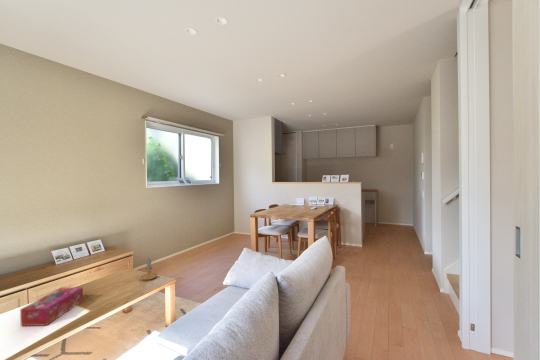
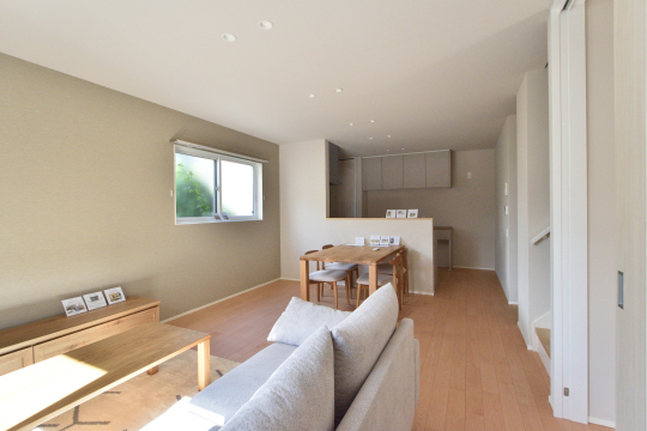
- tissue box [19,286,84,327]
- candle [139,258,159,281]
